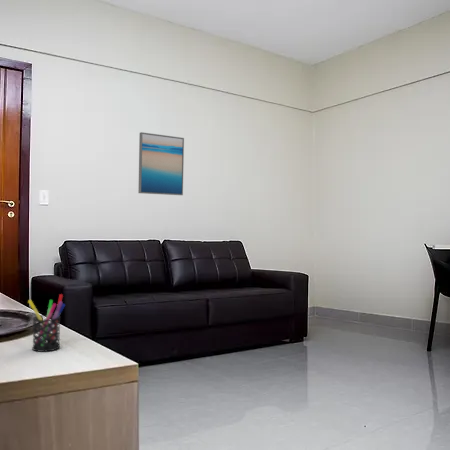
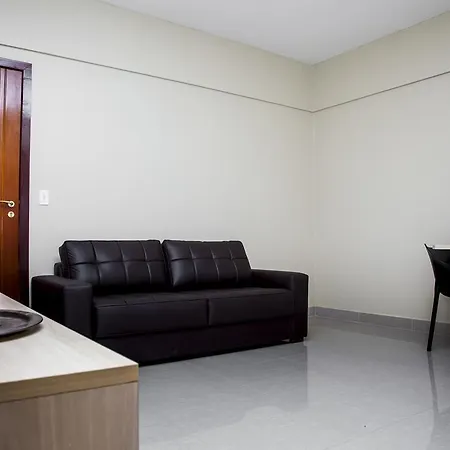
- pen holder [27,293,66,353]
- wall art [137,131,185,196]
